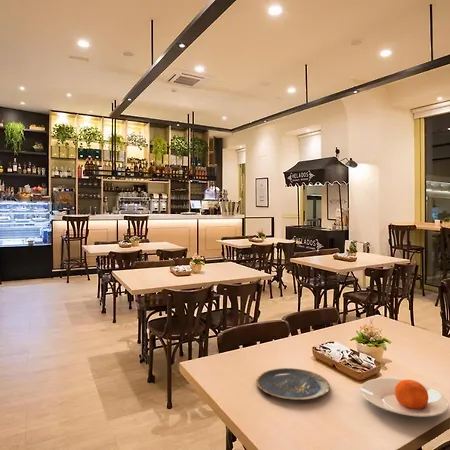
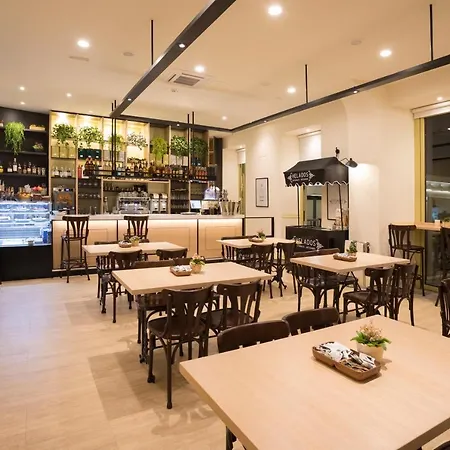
- plate [256,367,331,401]
- plate [359,377,450,418]
